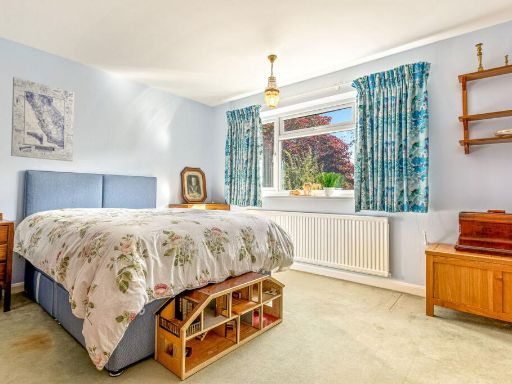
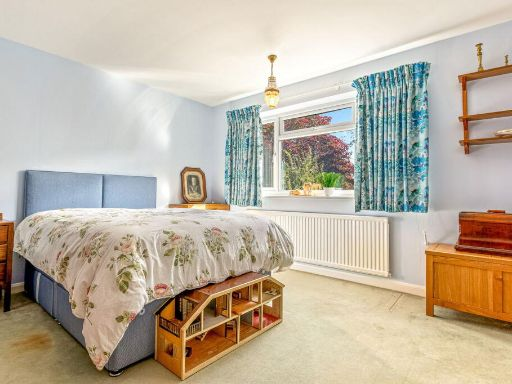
- wall art [10,76,75,162]
